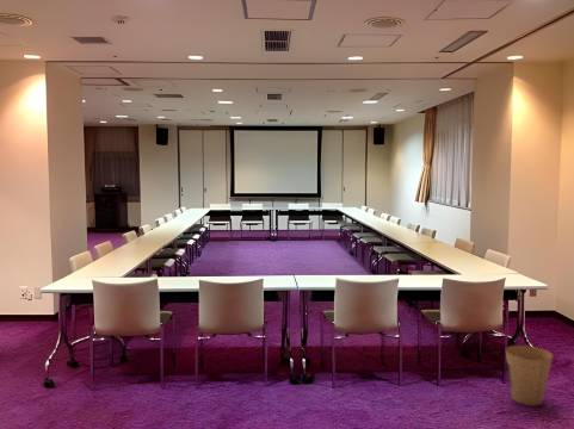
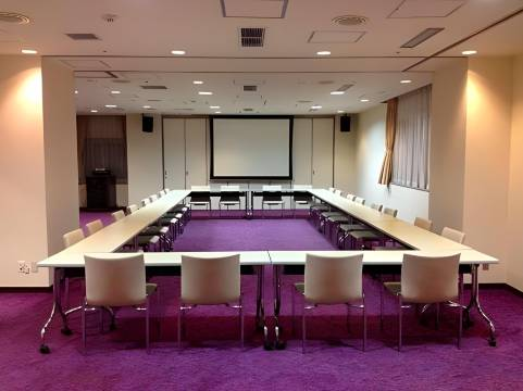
- trash can [505,344,554,406]
